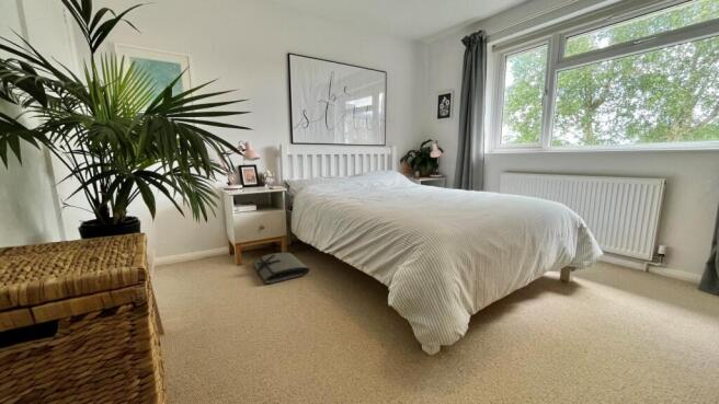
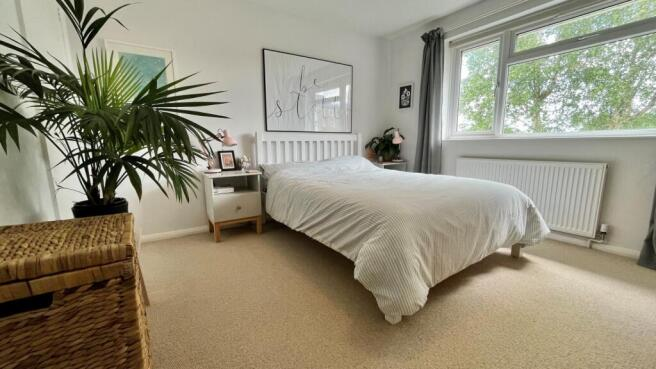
- tool roll [251,251,310,285]
